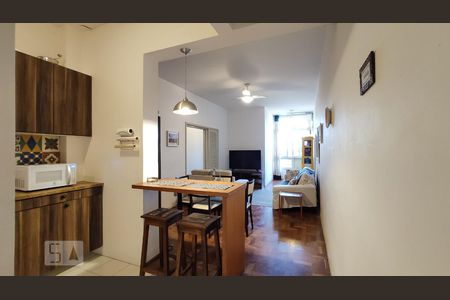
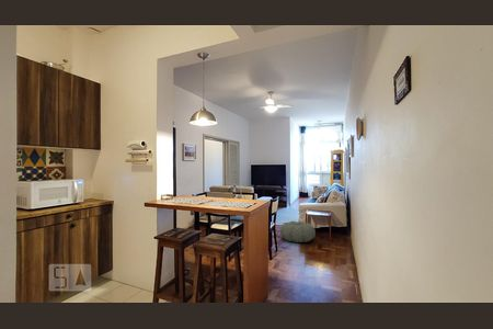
+ pouf [279,220,317,243]
